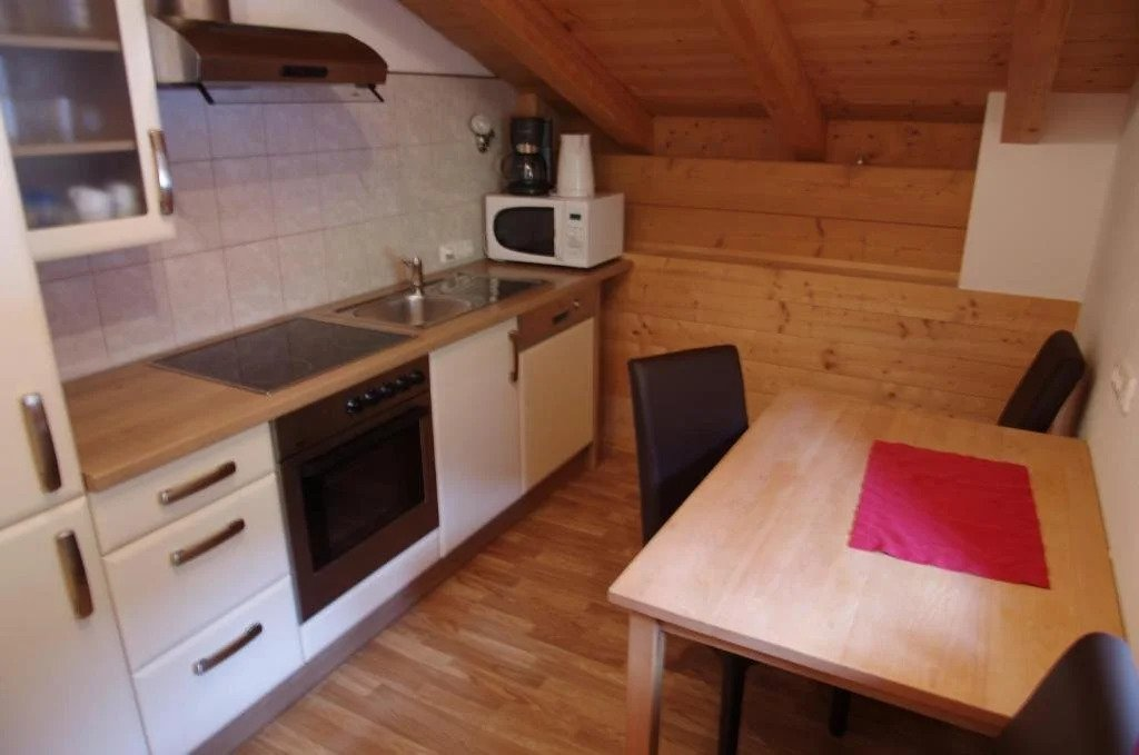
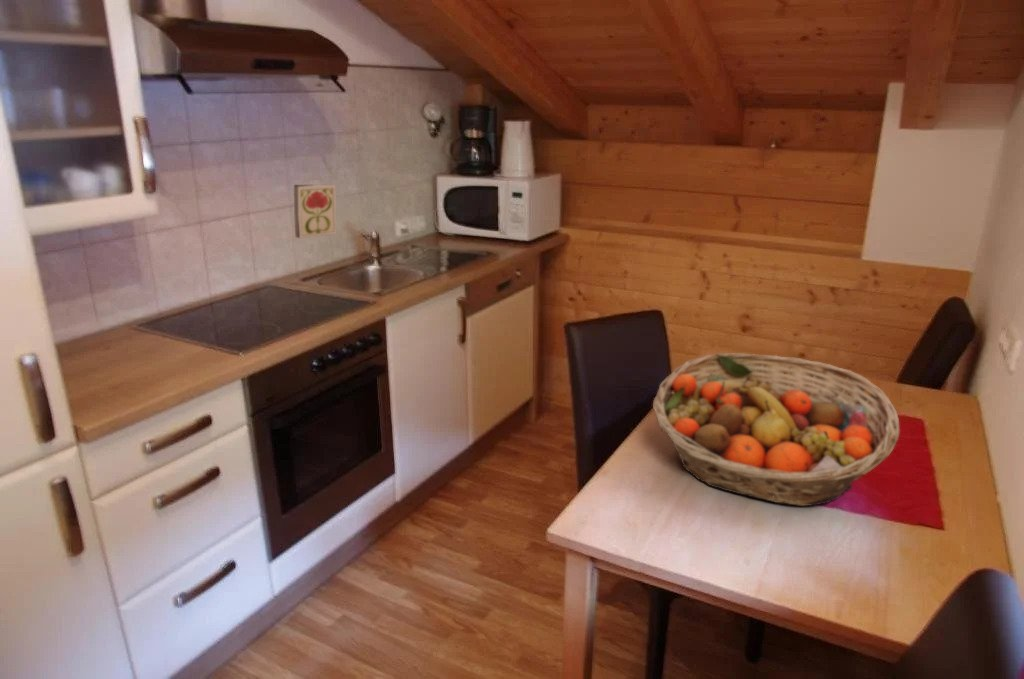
+ fruit basket [652,352,901,507]
+ decorative tile [293,184,337,239]
